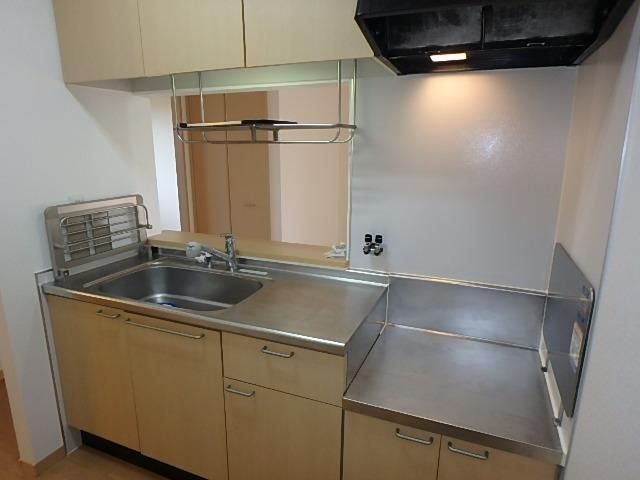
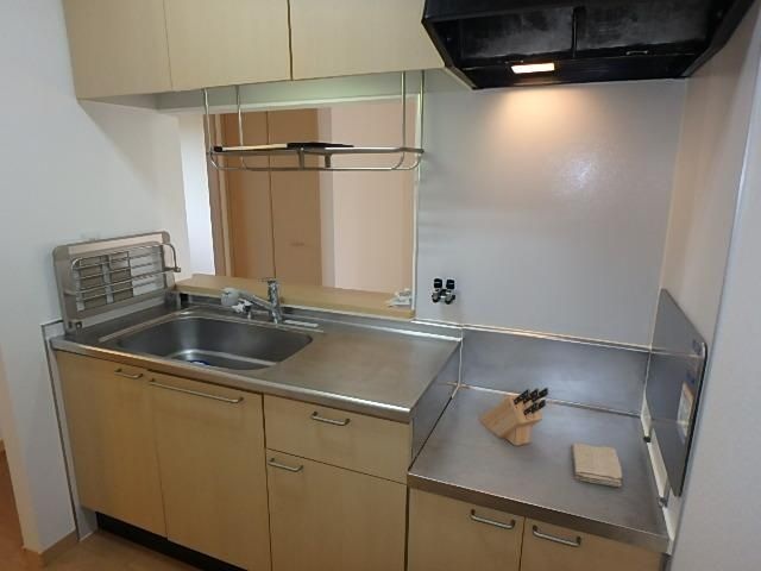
+ washcloth [571,443,623,488]
+ knife block [478,387,549,447]
